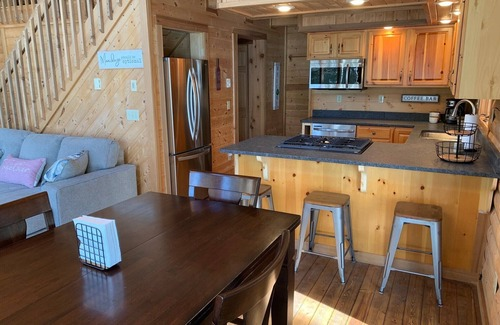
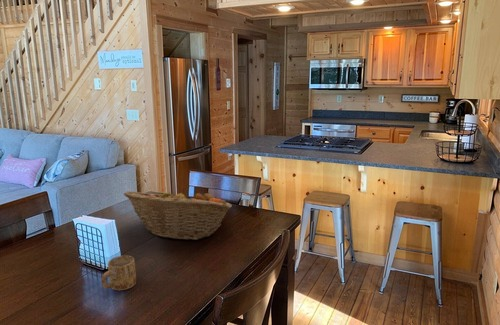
+ mug [101,255,137,291]
+ fruit basket [123,186,233,241]
